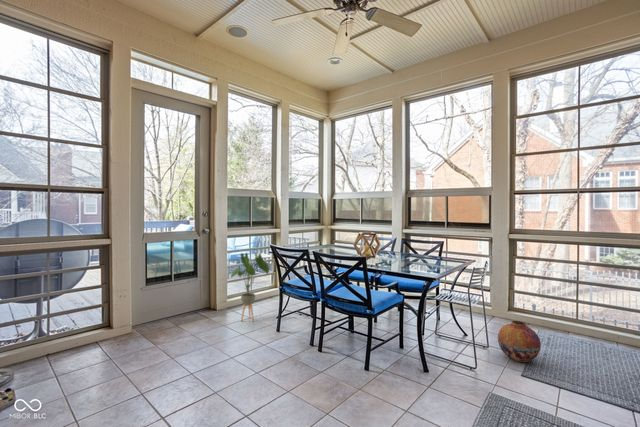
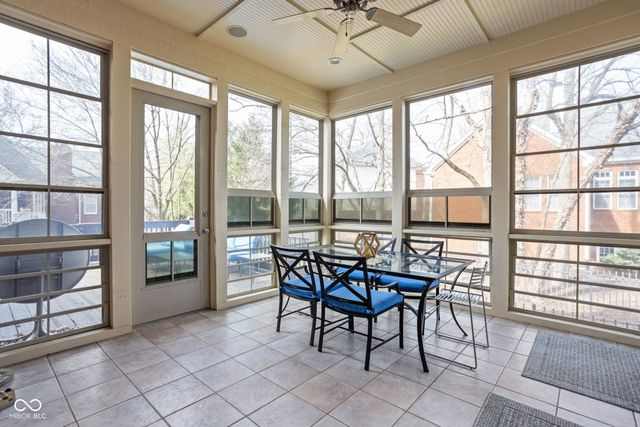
- vase [497,320,542,363]
- house plant [229,252,270,322]
